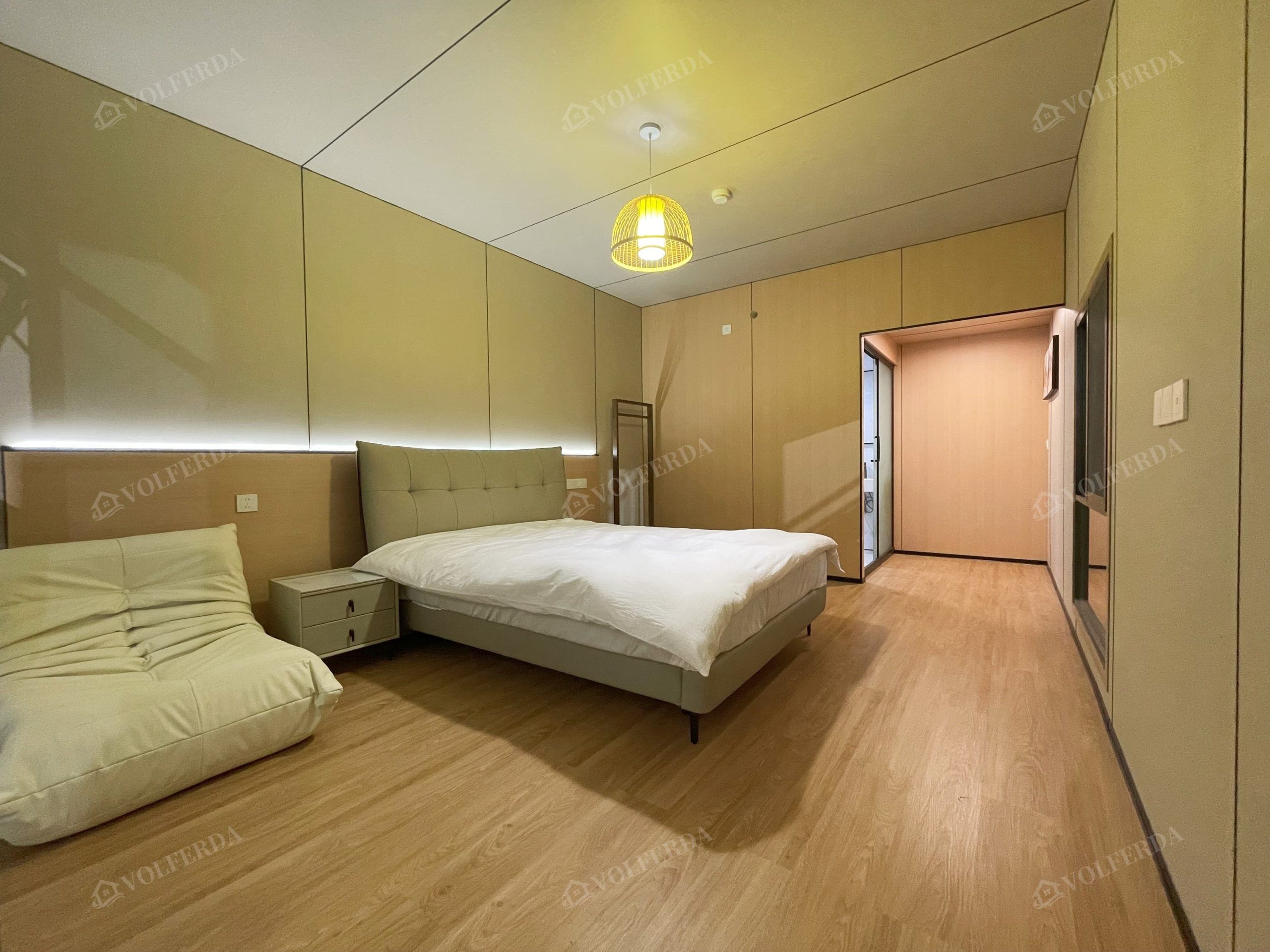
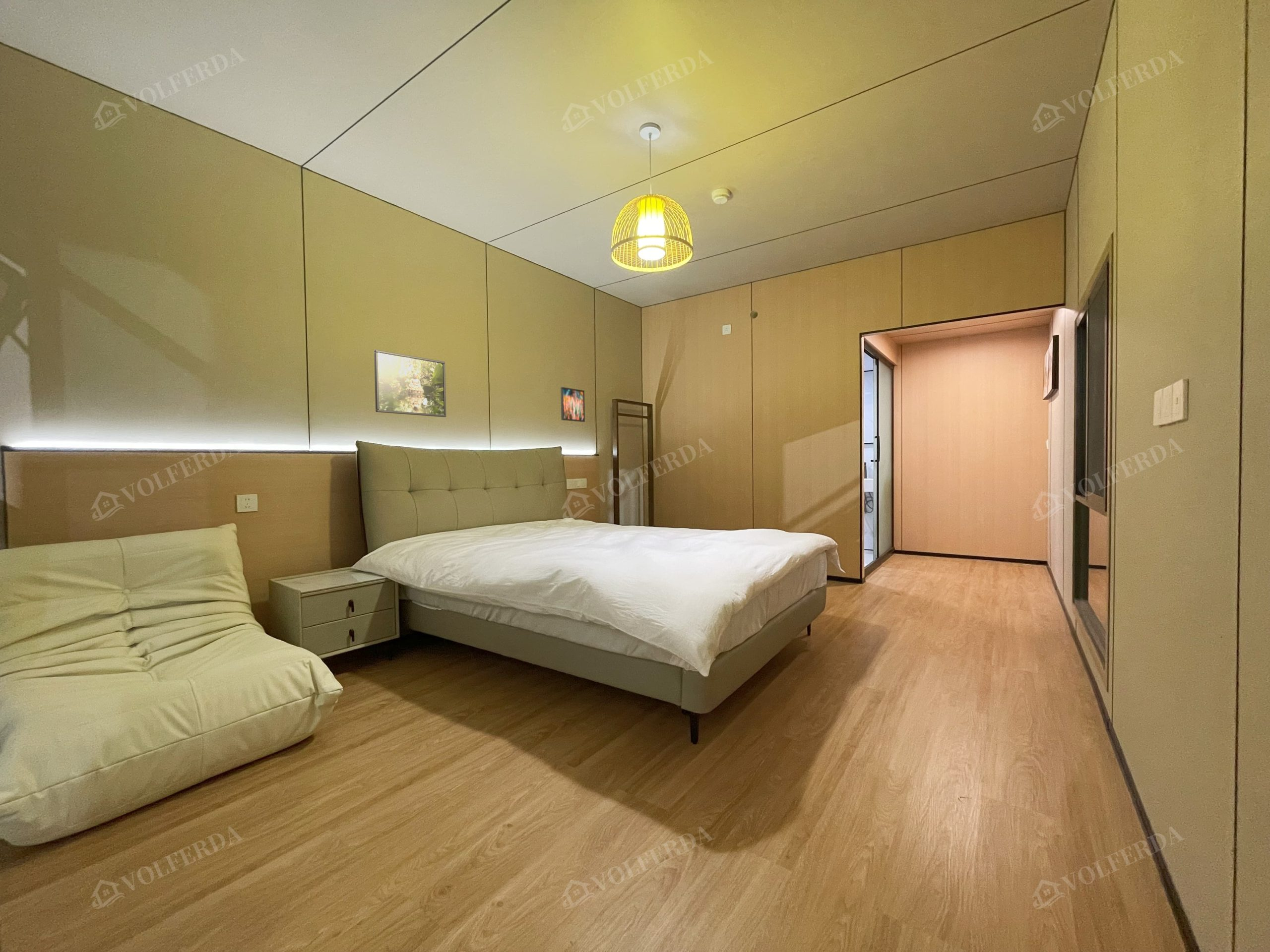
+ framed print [560,386,585,422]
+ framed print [374,349,446,417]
